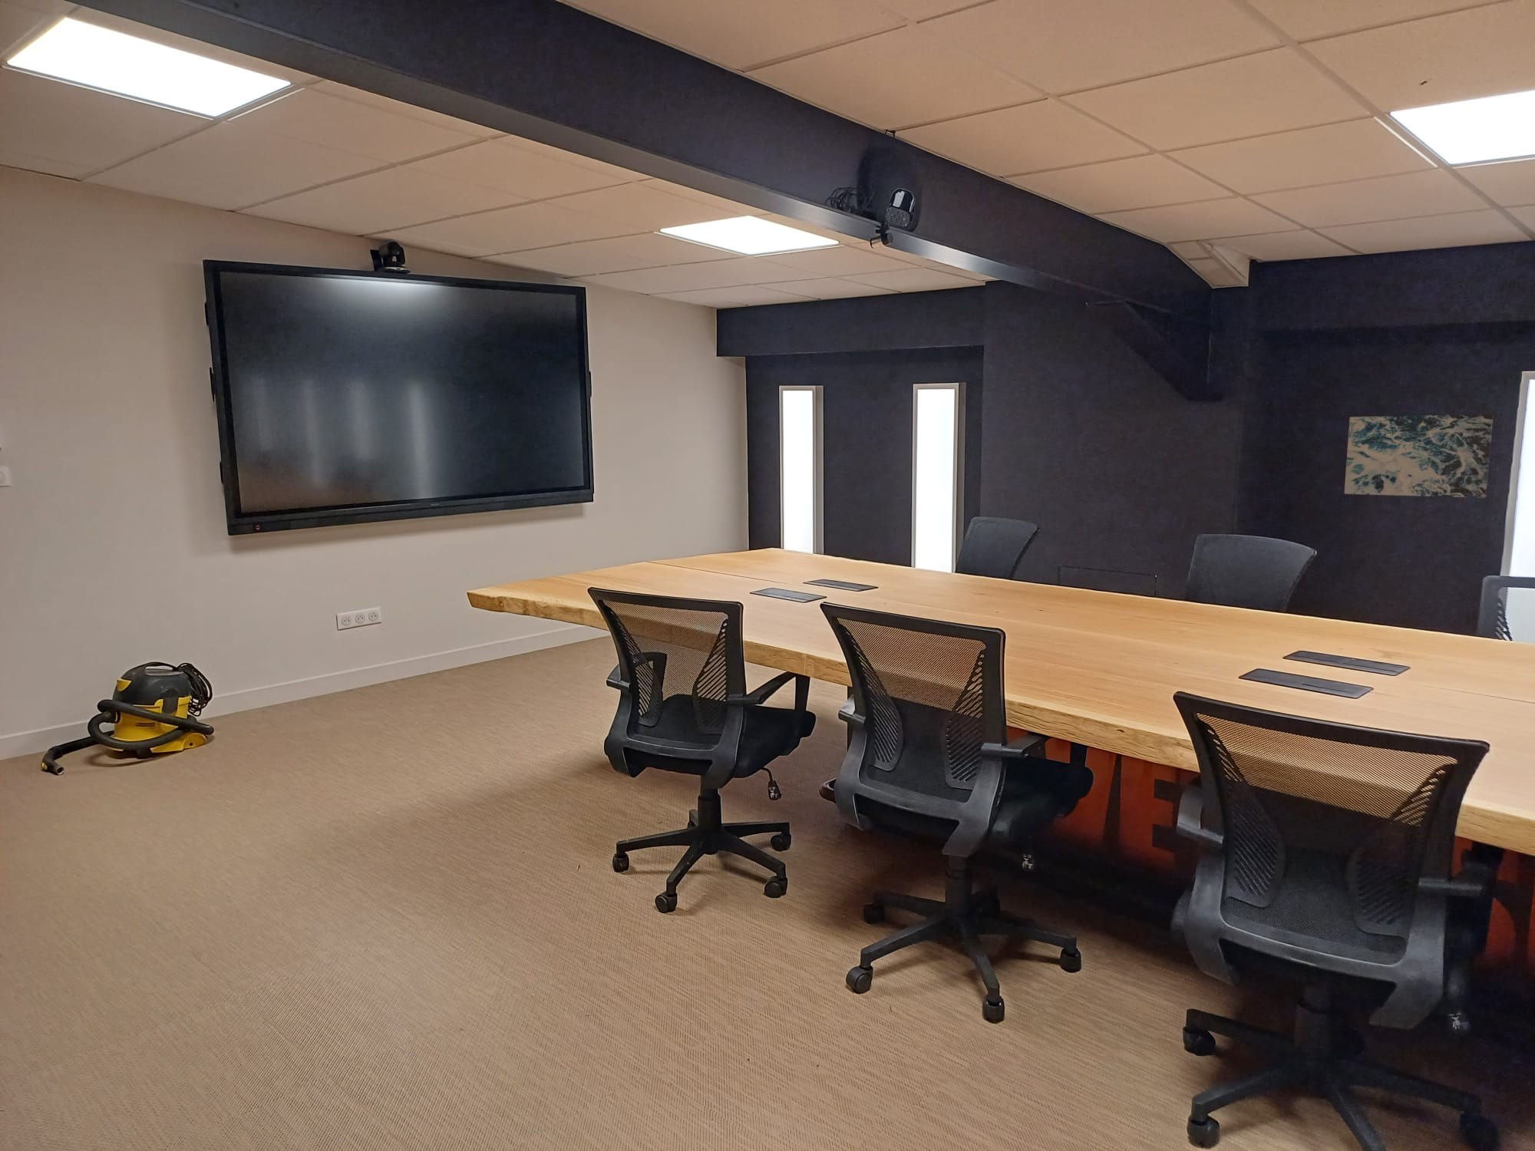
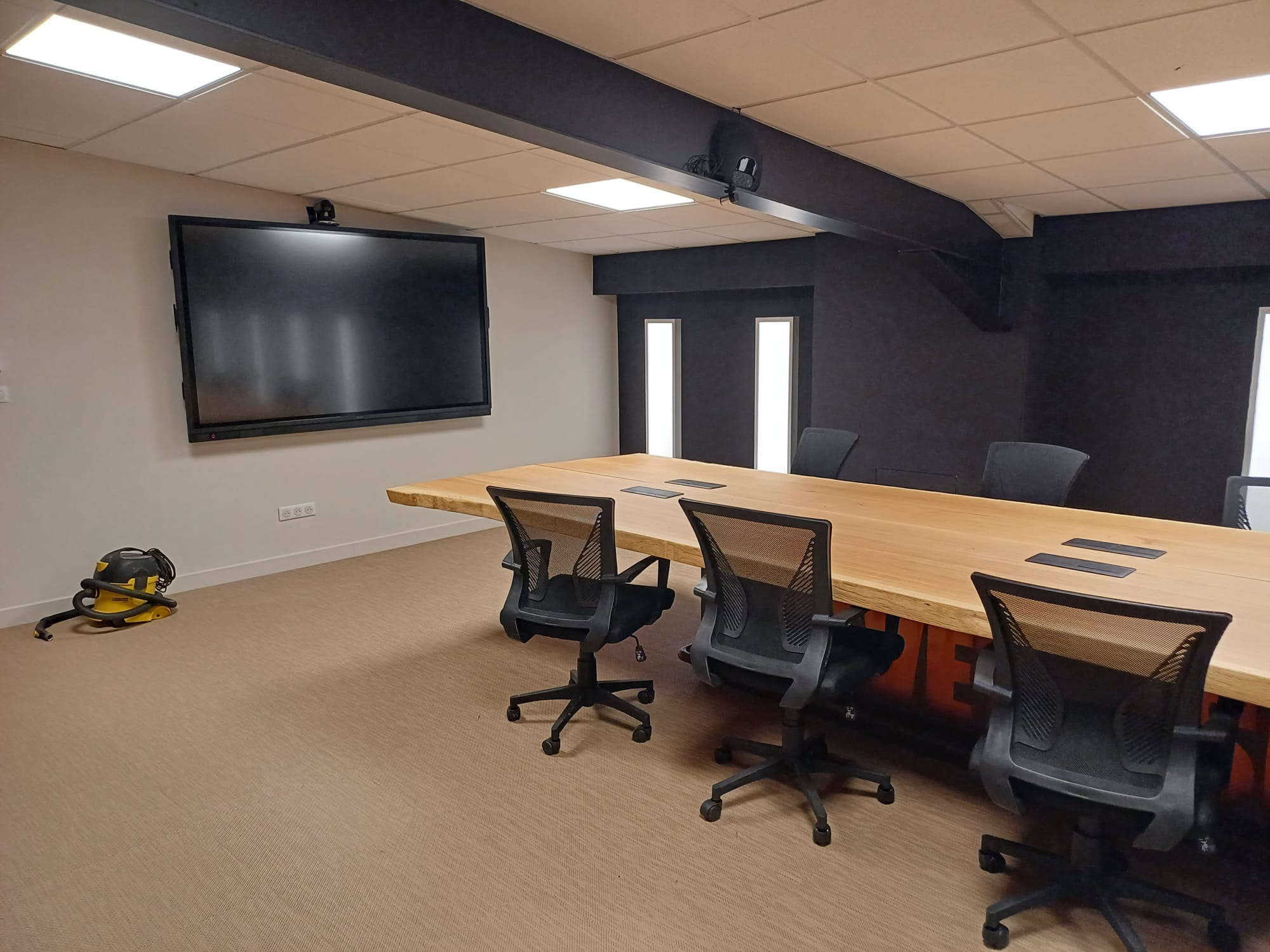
- wall art [1344,413,1494,499]
